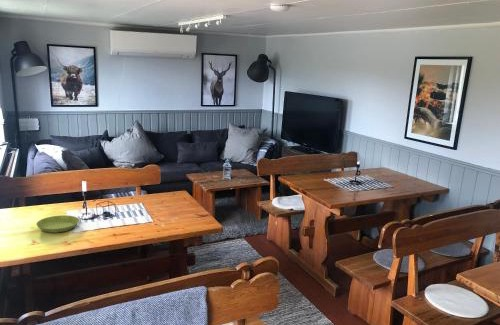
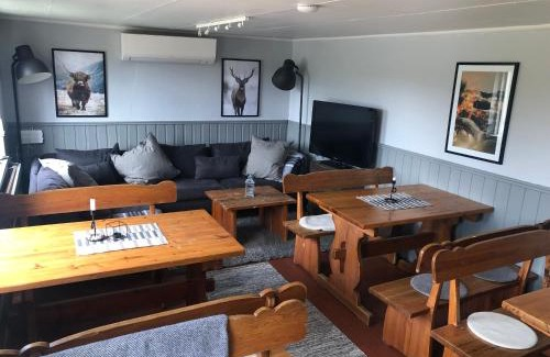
- saucer [35,214,80,234]
